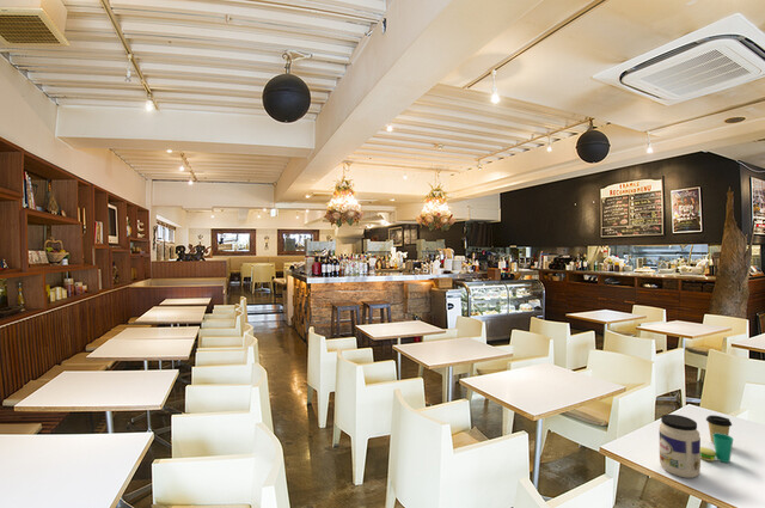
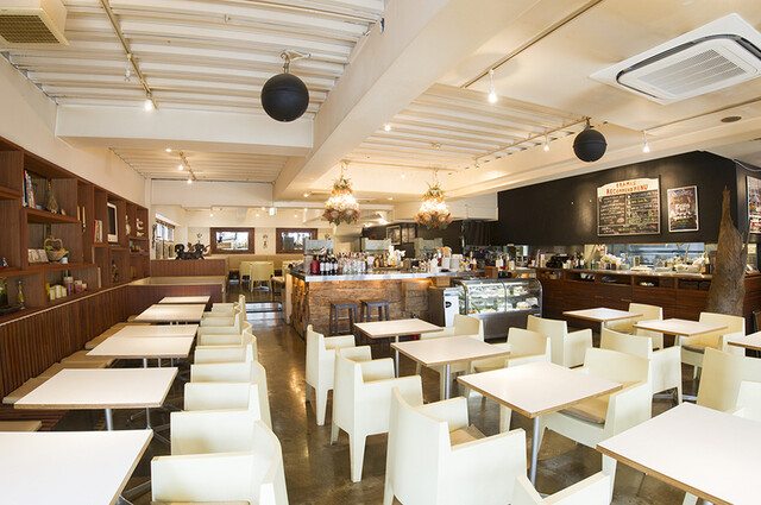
- cup [700,433,735,464]
- jar [659,414,702,479]
- coffee cup [705,415,733,445]
